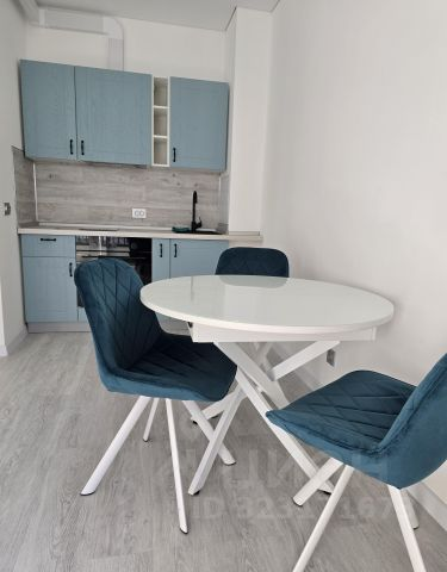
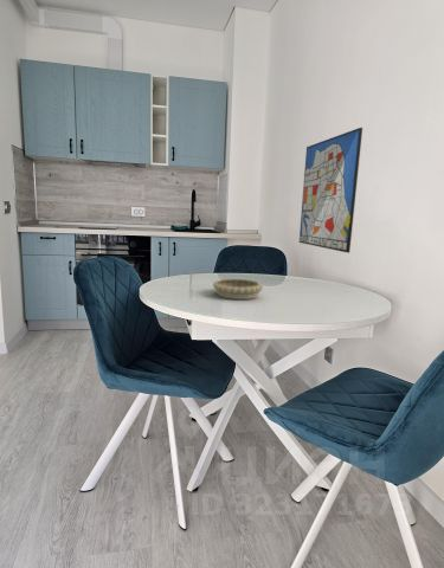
+ decorative bowl [212,278,264,301]
+ wall art [298,127,363,254]
